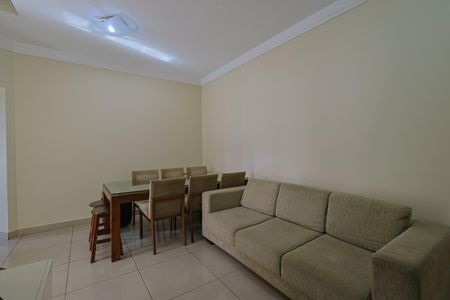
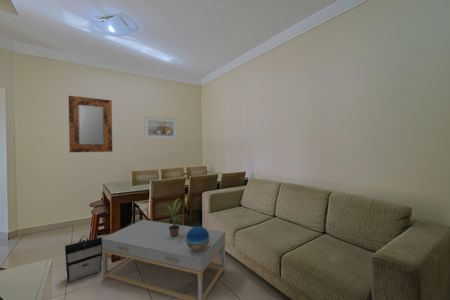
+ coffee table [102,219,226,300]
+ backpack [64,235,103,284]
+ home mirror [68,95,113,153]
+ decorative sphere [186,225,210,251]
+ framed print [143,115,178,140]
+ potted plant [158,197,184,237]
